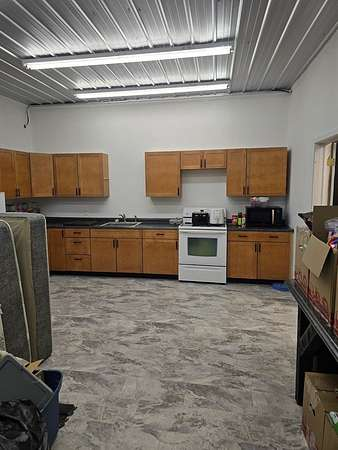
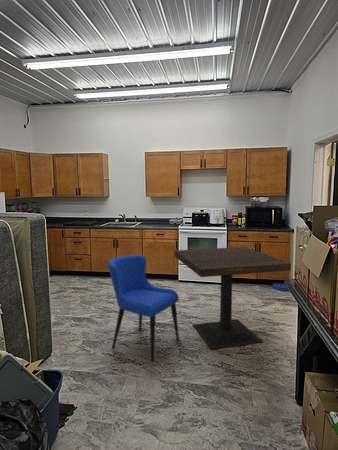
+ dining table [173,246,292,350]
+ dining chair [107,254,180,362]
